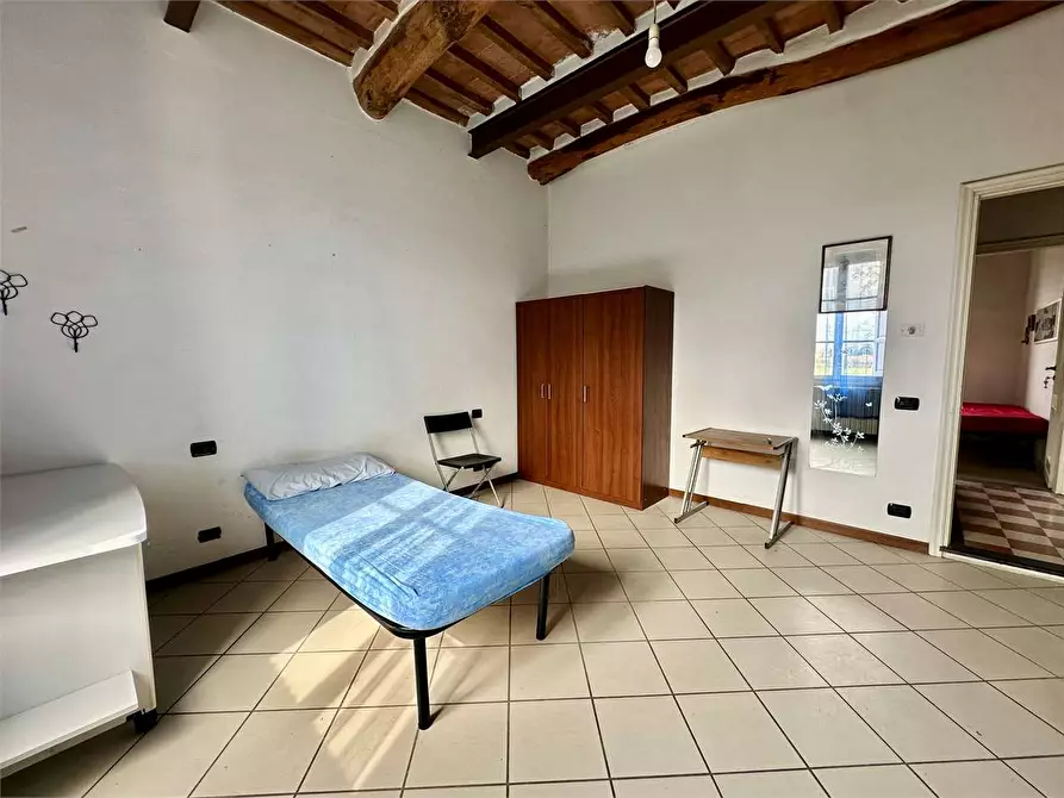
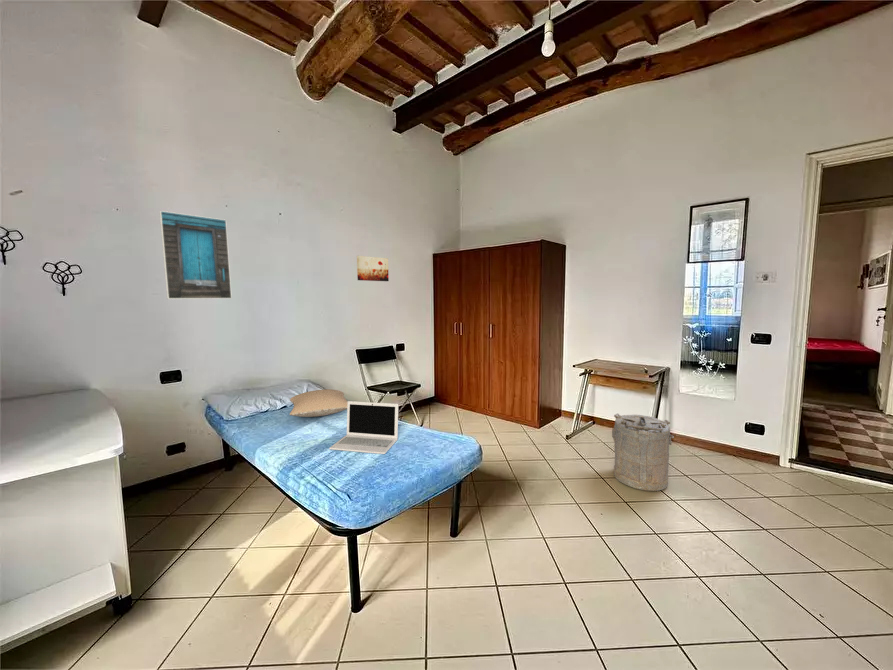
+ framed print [158,210,233,300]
+ wall art [356,255,390,282]
+ laptop [328,400,399,455]
+ pillow [289,388,348,418]
+ laundry hamper [611,413,675,492]
